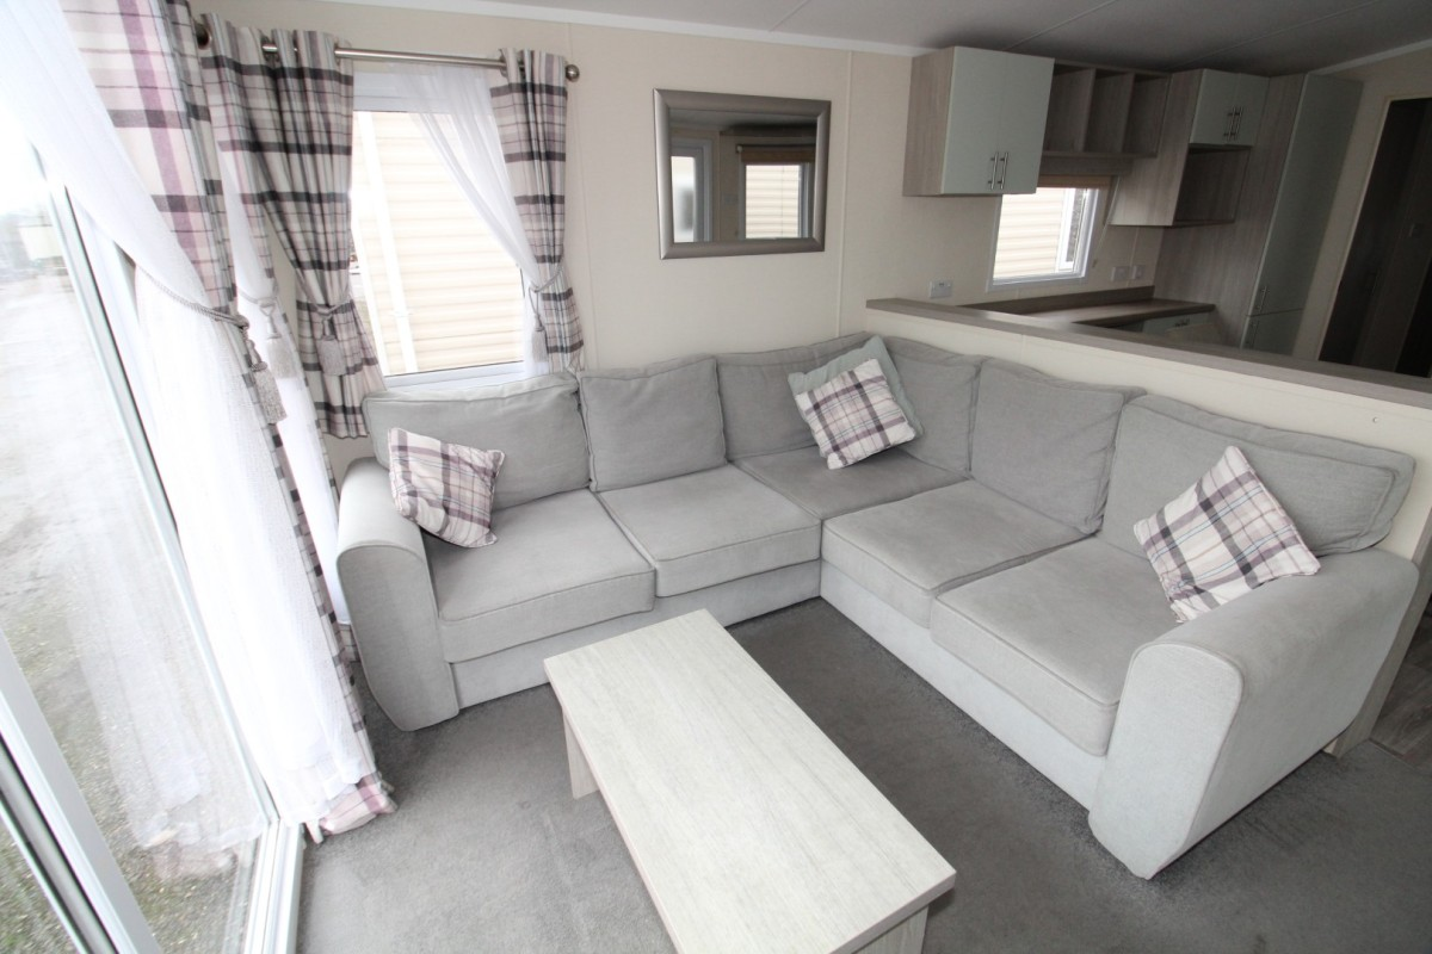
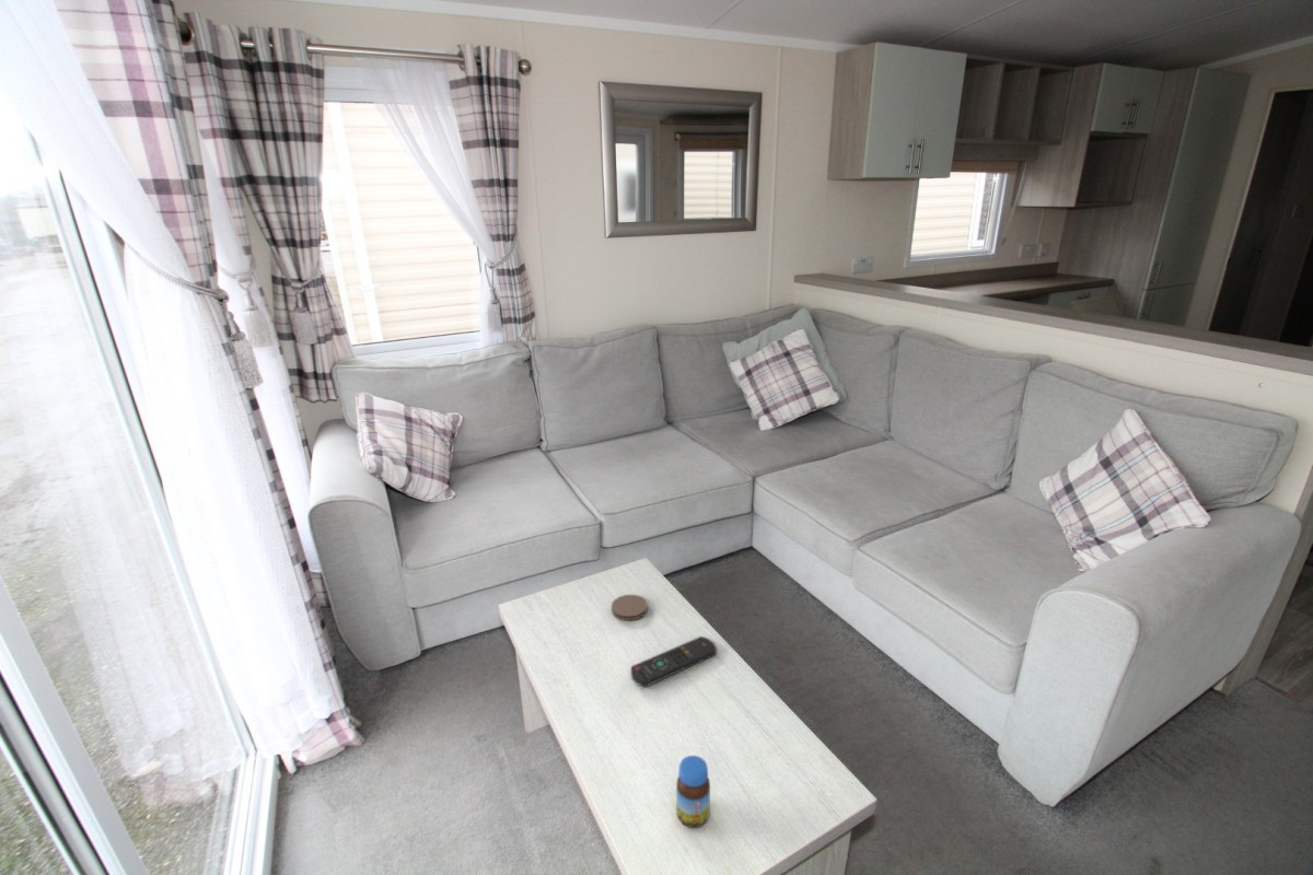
+ jar [675,755,711,829]
+ coaster [611,594,649,621]
+ remote control [630,635,718,688]
